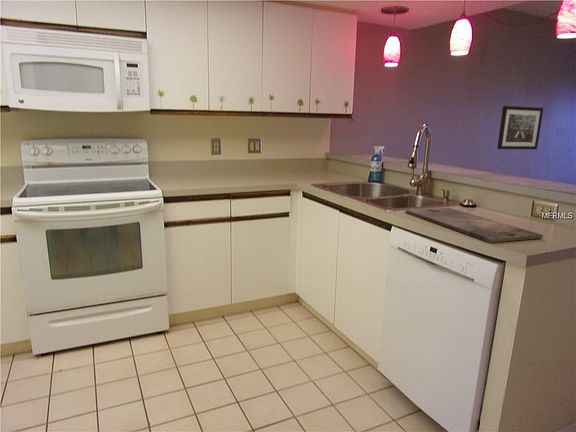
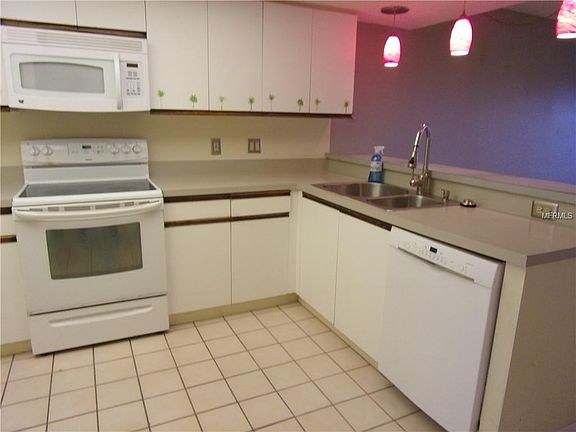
- wall art [496,105,544,150]
- cutting board [405,207,544,244]
